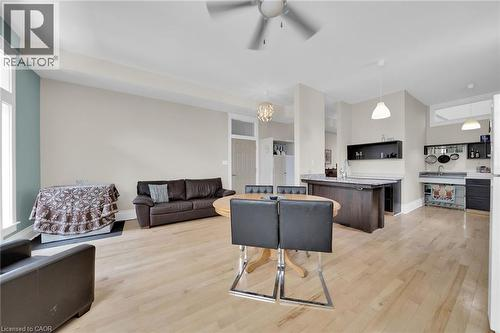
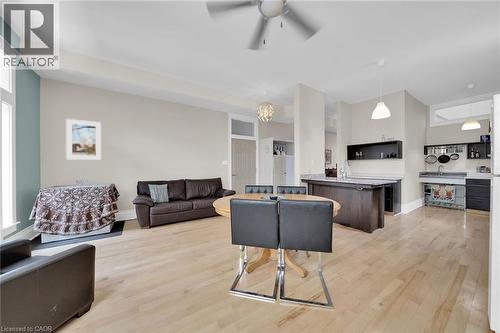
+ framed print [65,118,102,161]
